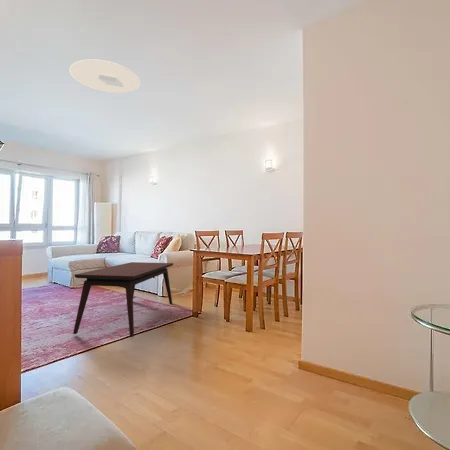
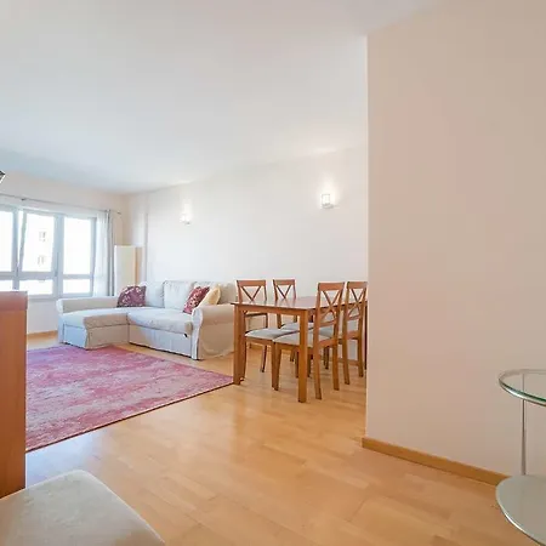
- coffee table [72,261,174,338]
- ceiling light [68,58,142,94]
